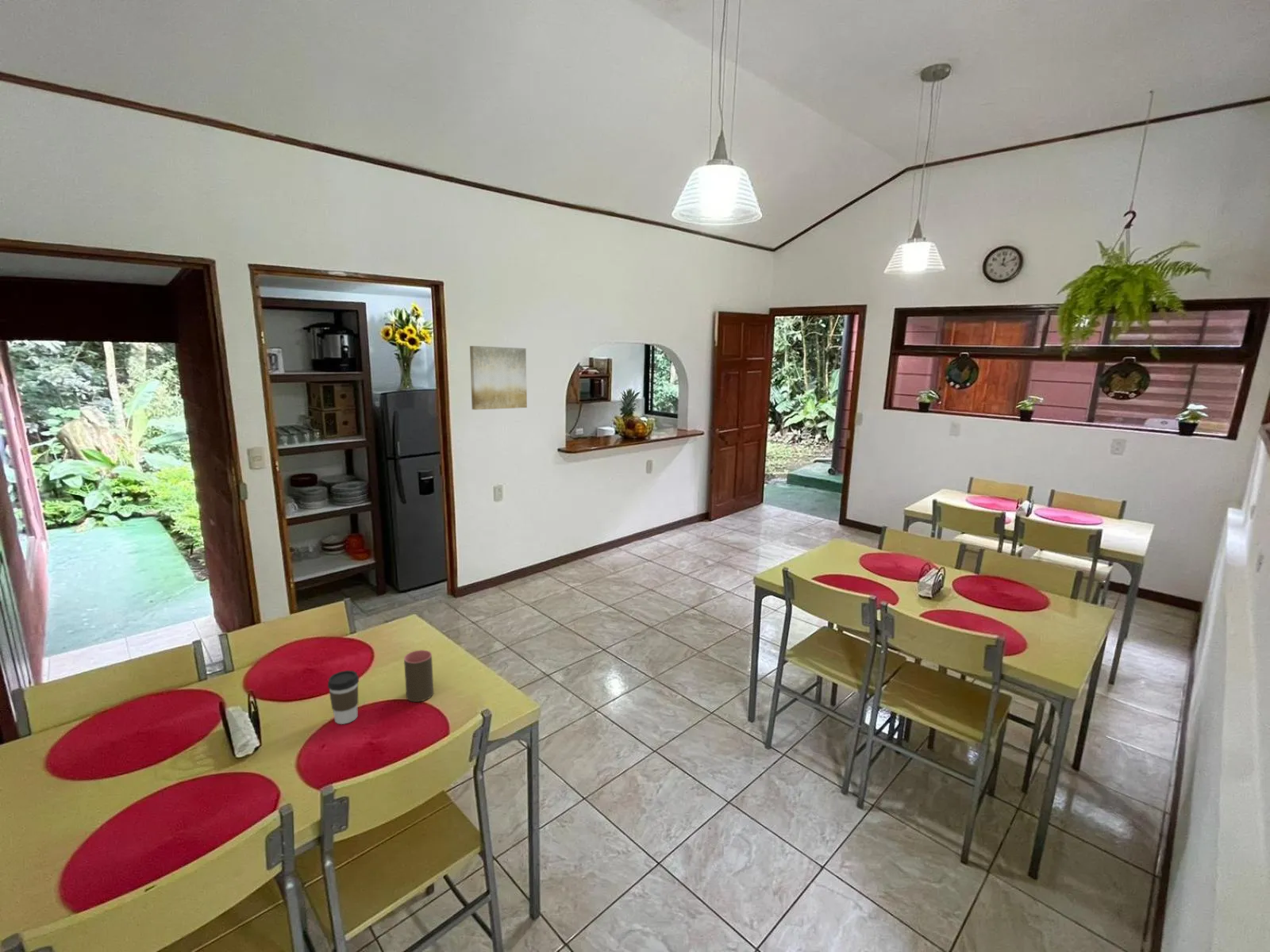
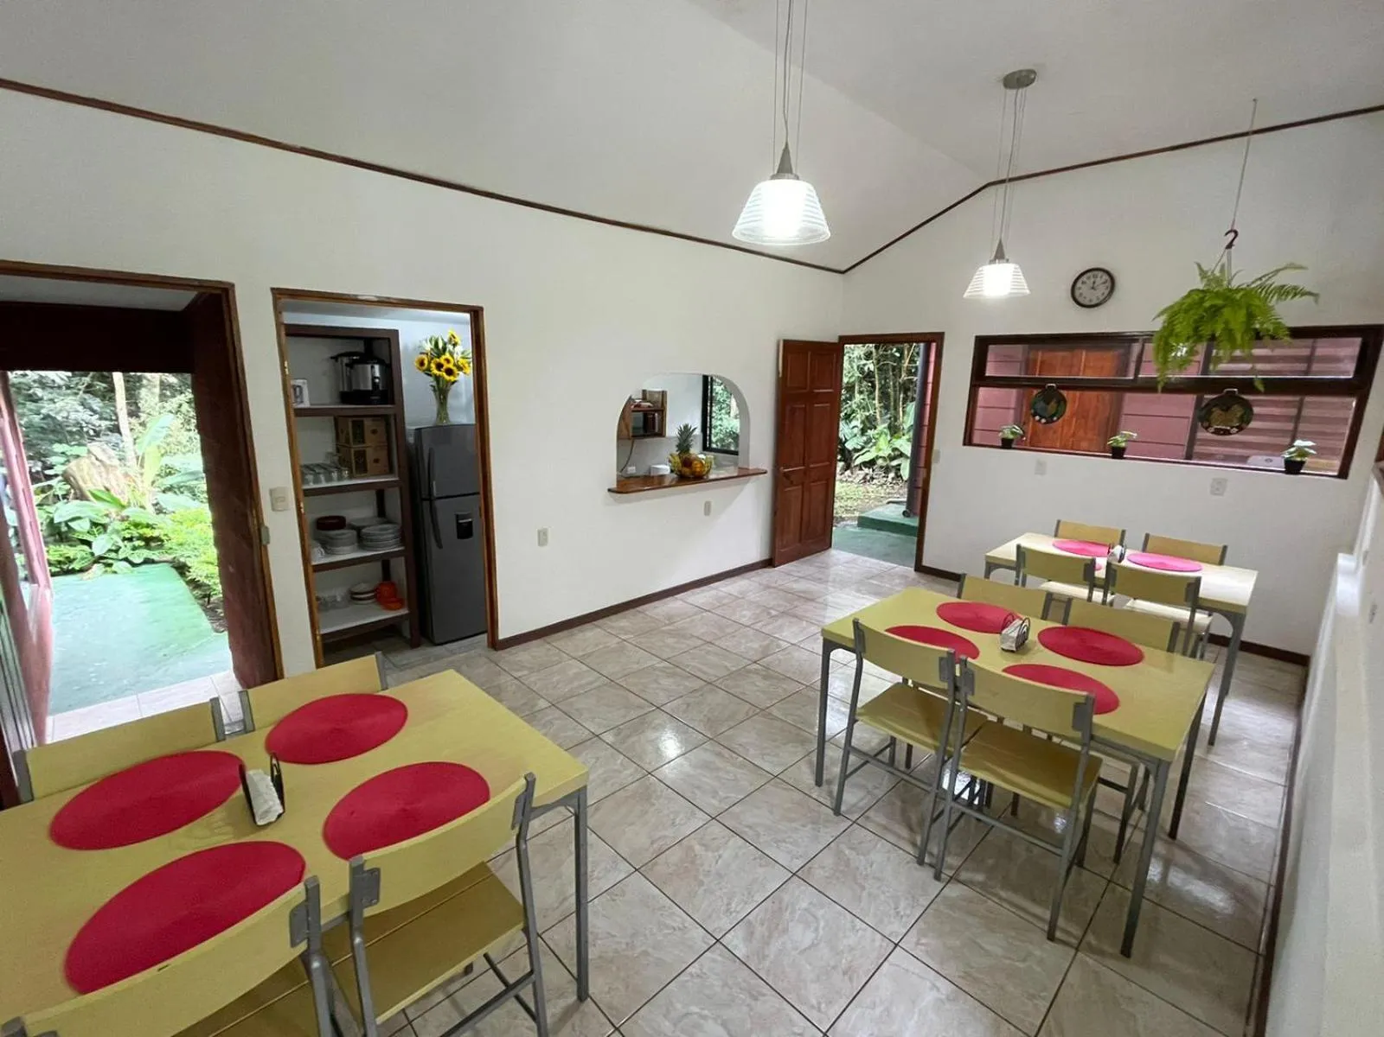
- coffee cup [327,670,360,725]
- cup [403,649,434,703]
- wall art [469,345,528,411]
